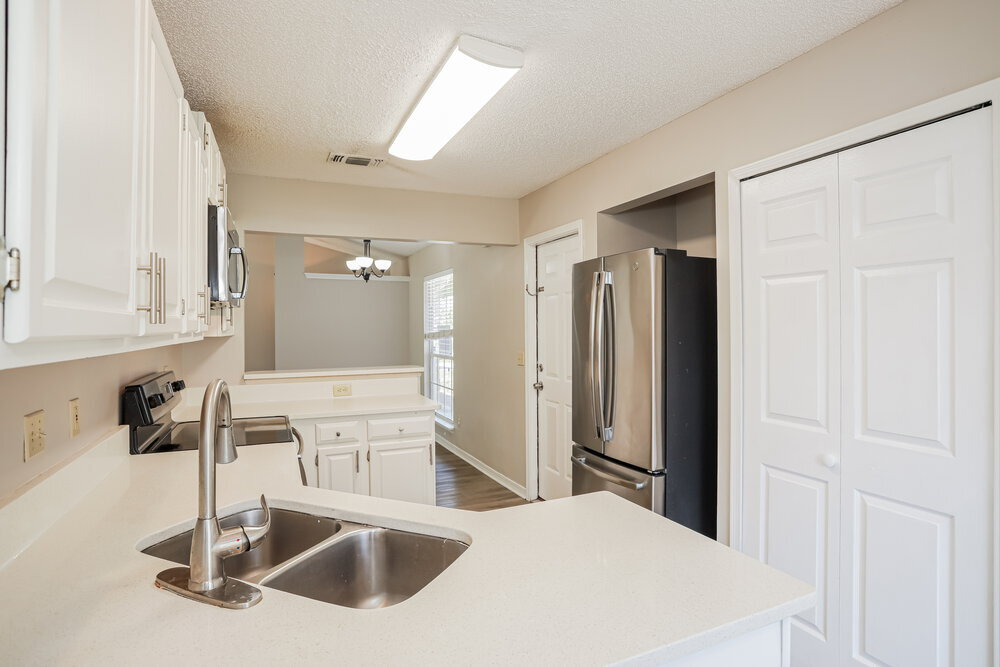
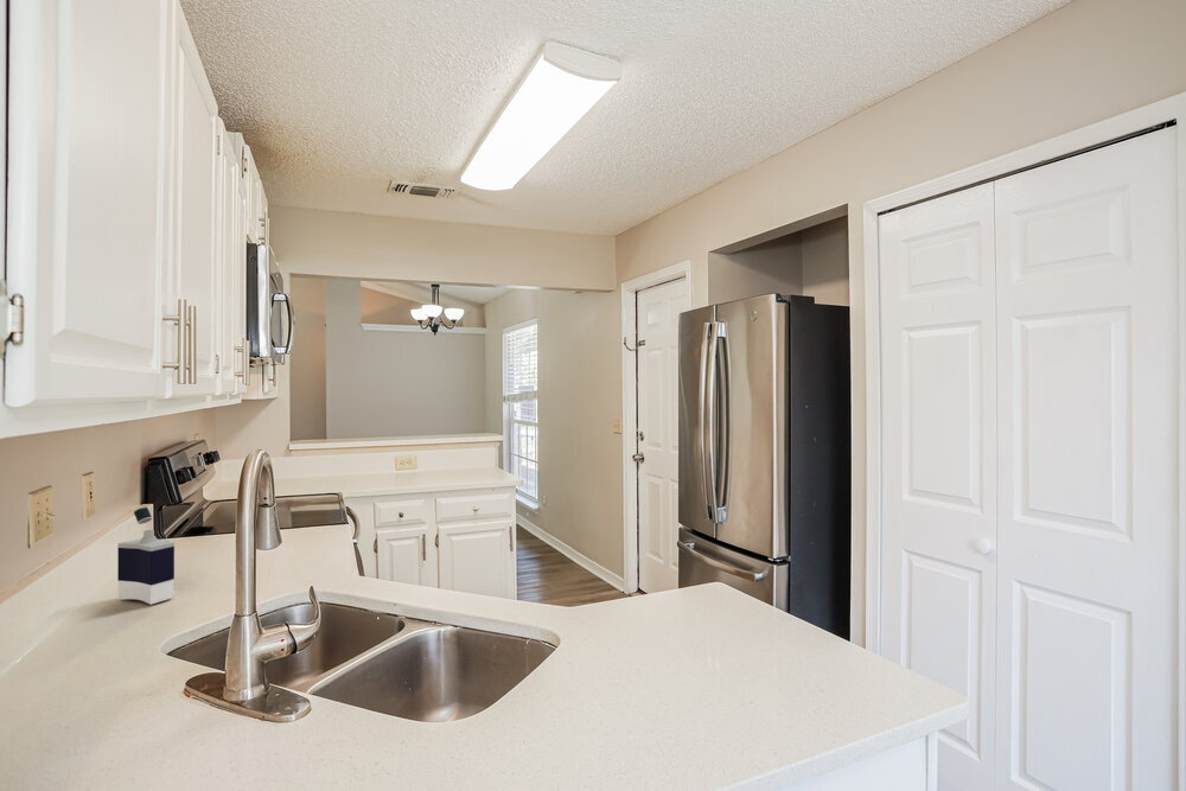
+ perfume bottle [116,505,176,606]
